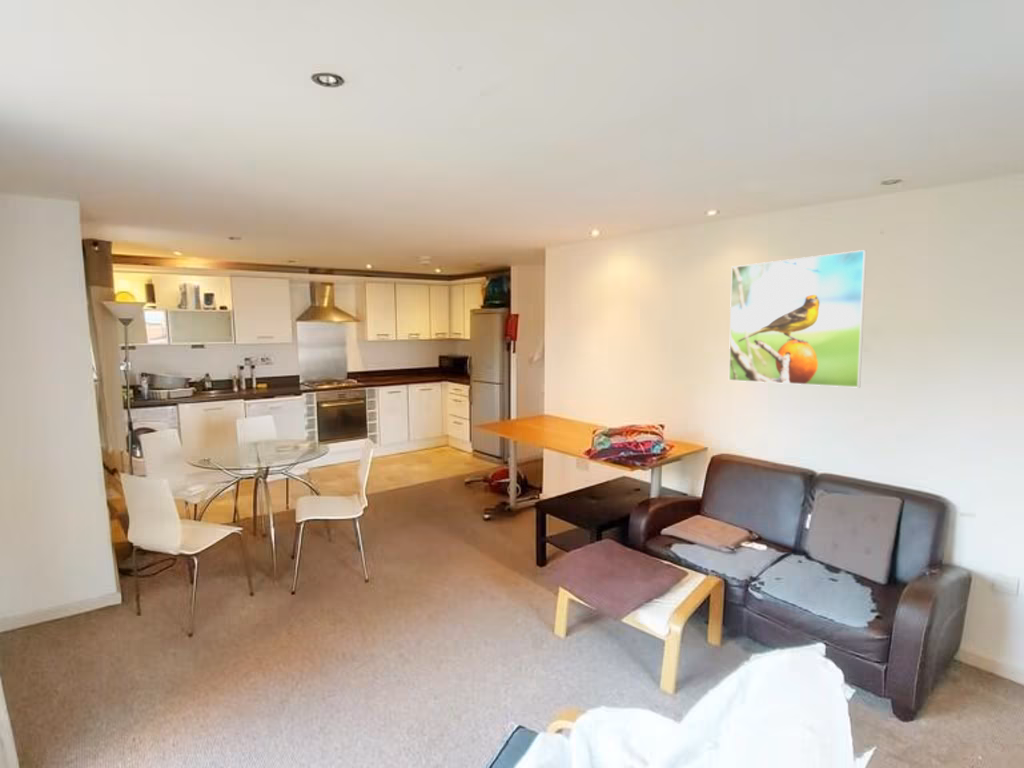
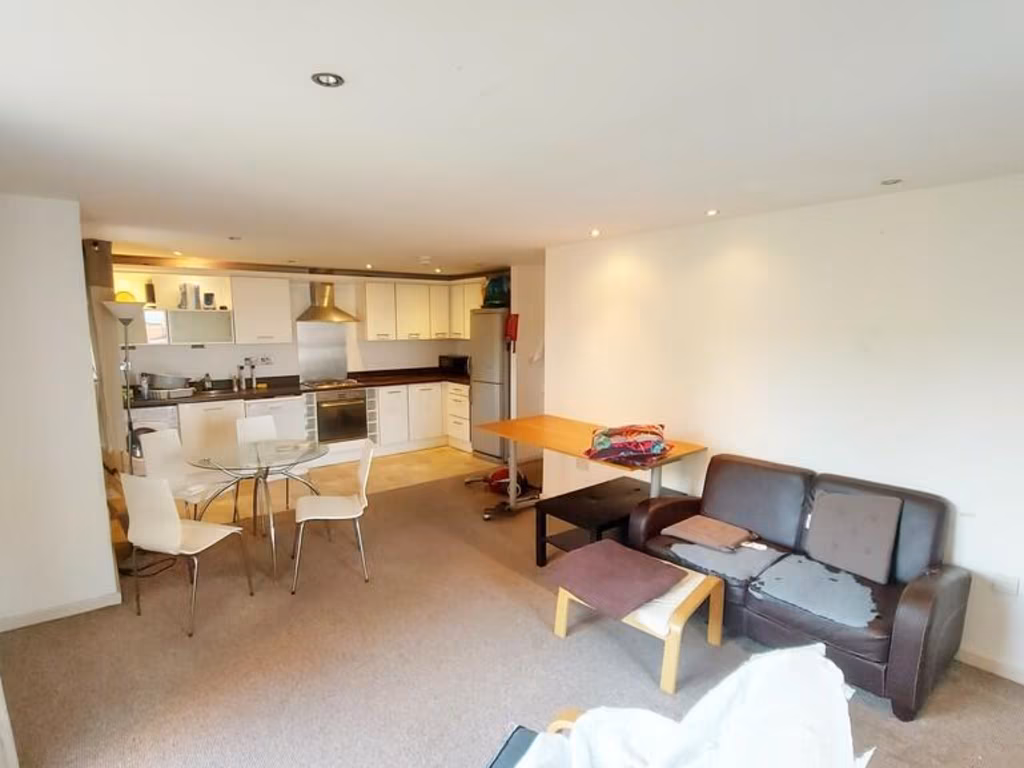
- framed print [728,249,867,389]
